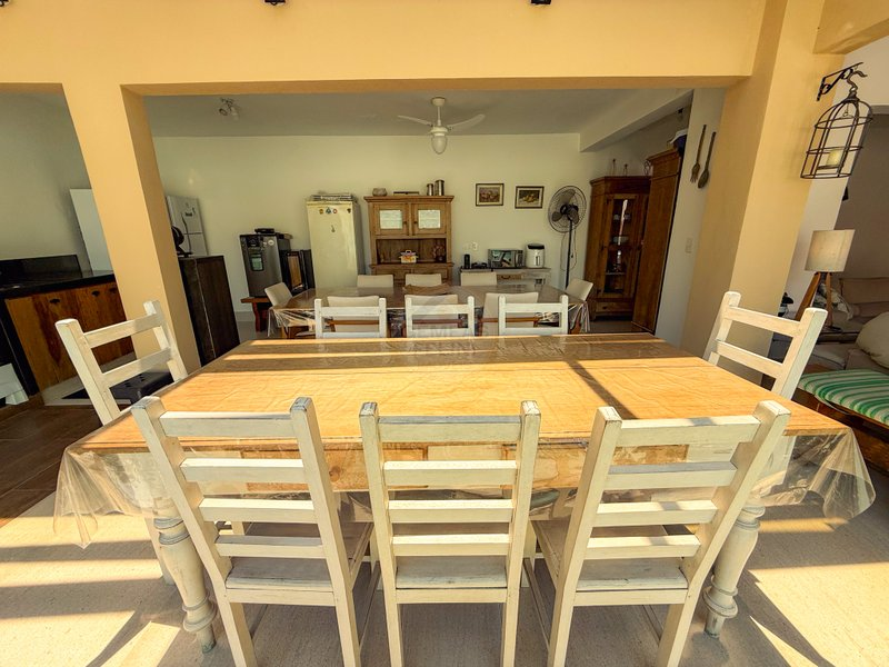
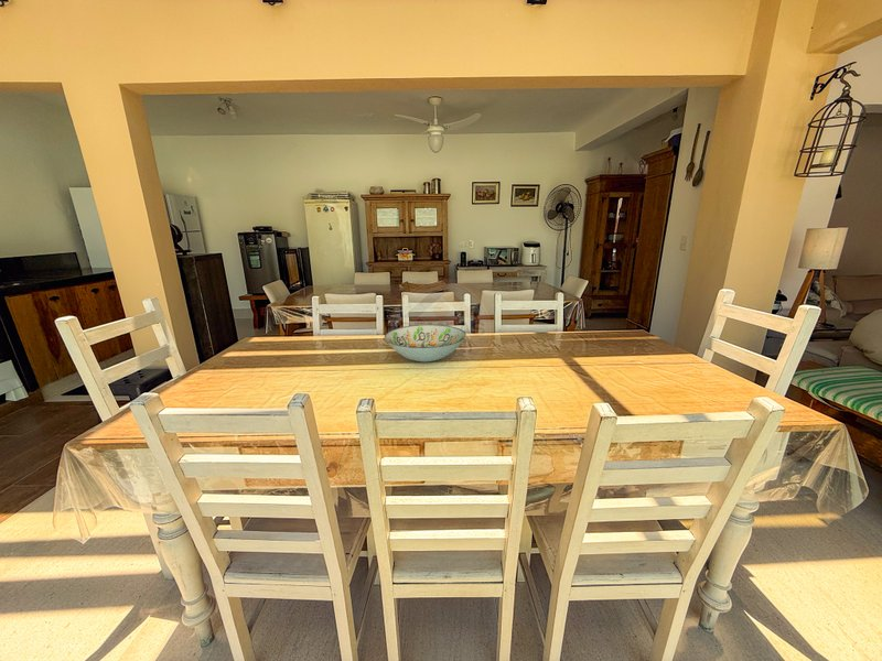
+ decorative bowl [384,324,467,364]
